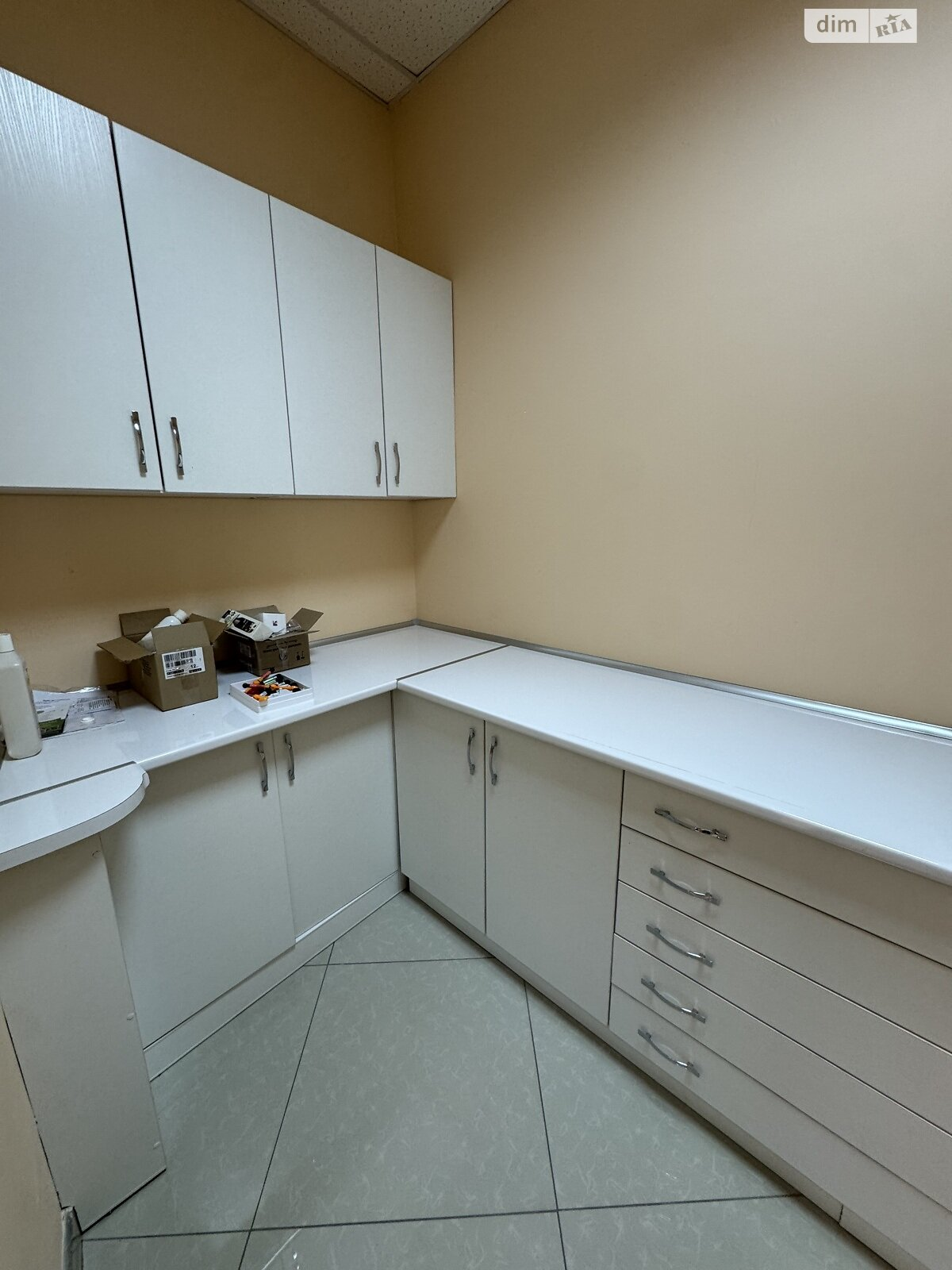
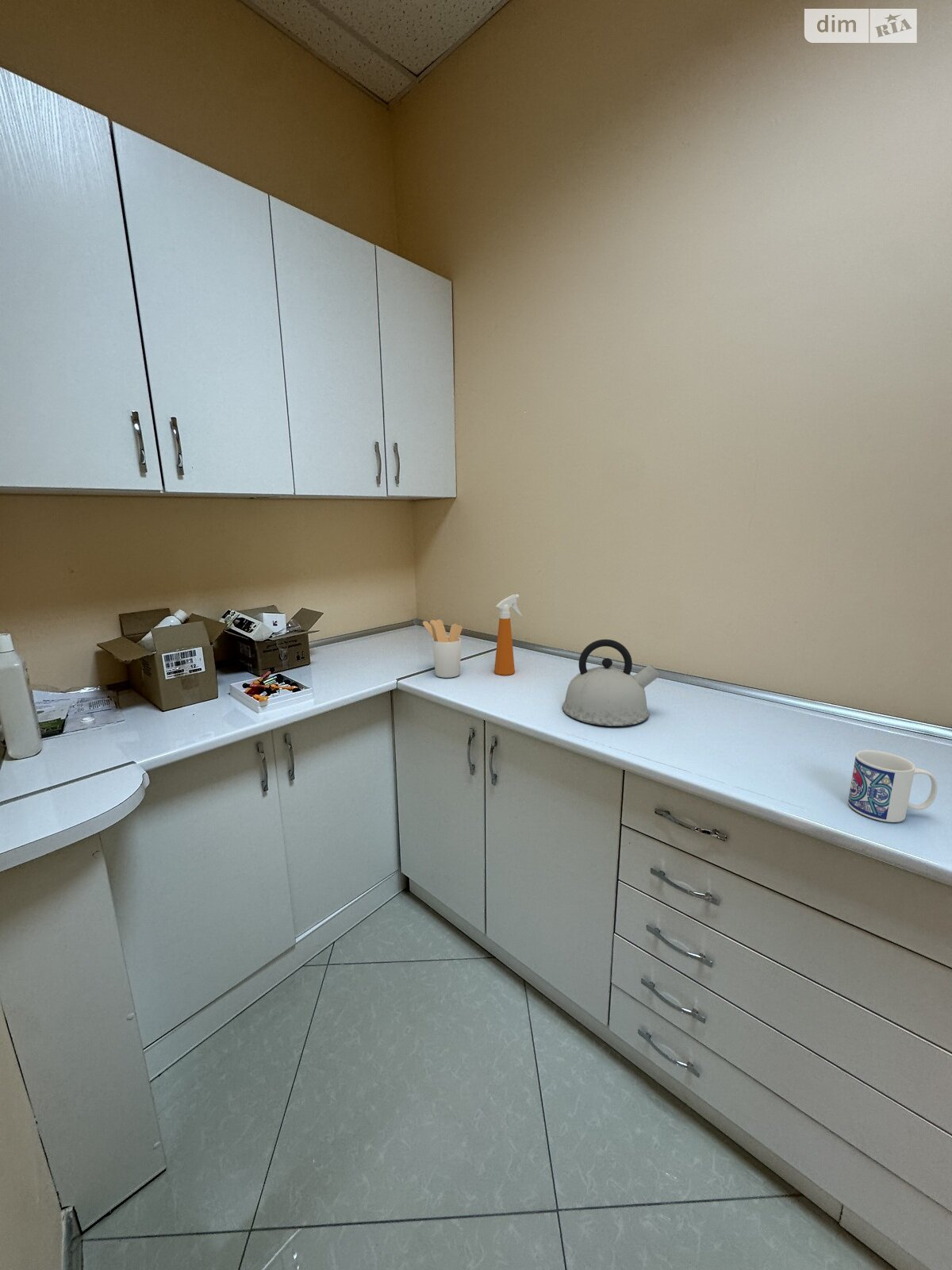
+ kettle [562,638,661,727]
+ mug [847,749,939,823]
+ utensil holder [422,618,463,679]
+ spray bottle [493,594,524,676]
